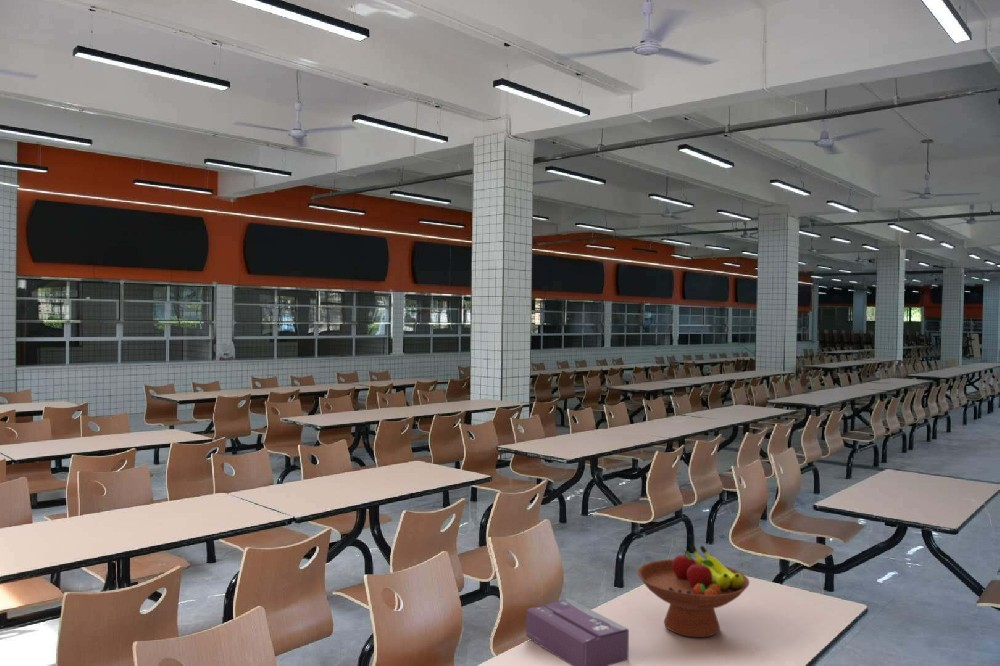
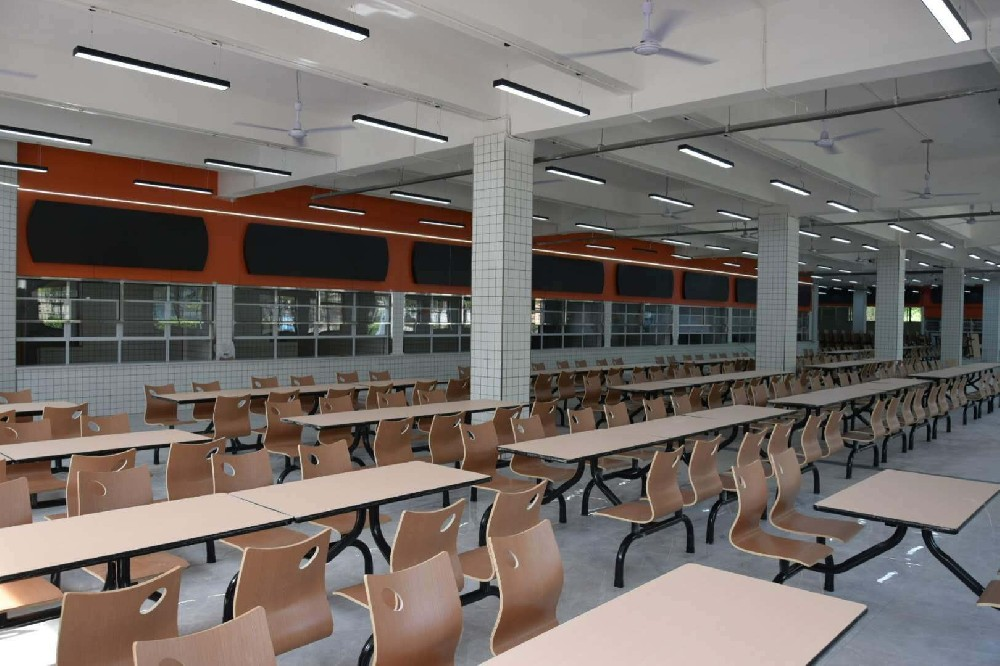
- tissue box [525,597,630,666]
- fruit bowl [636,544,750,639]
